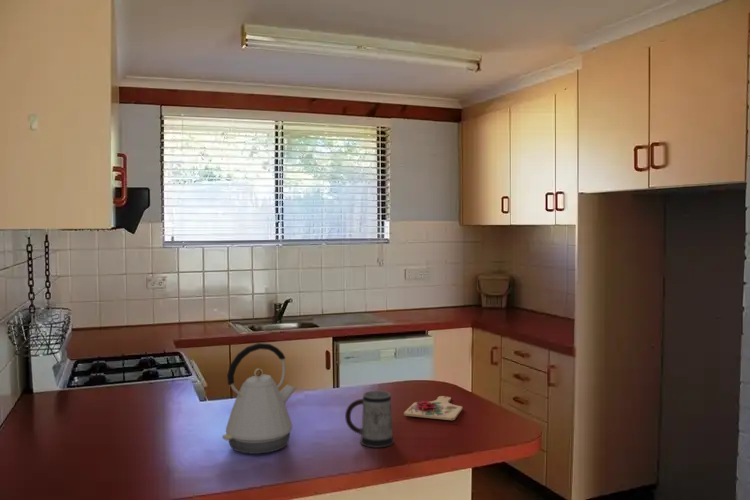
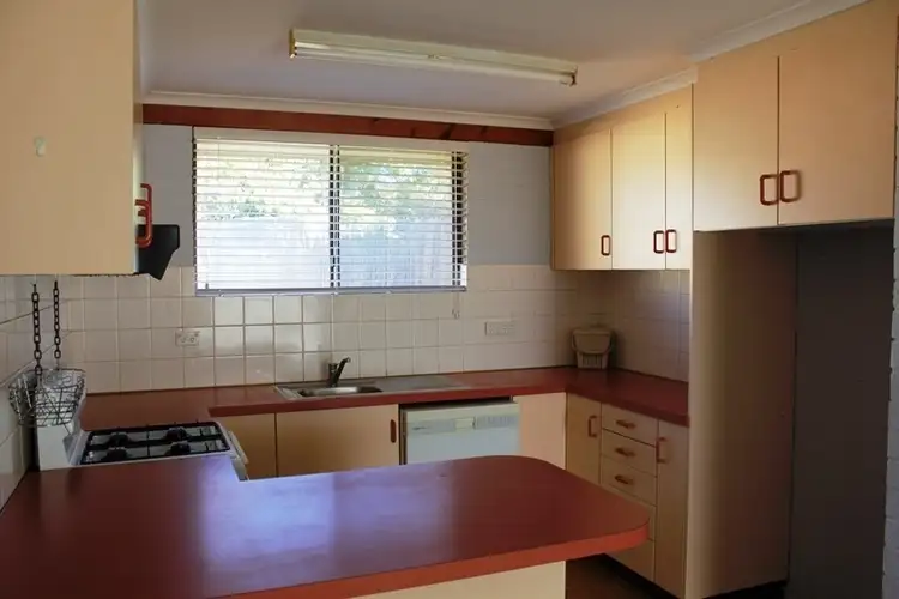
- mug [344,390,395,448]
- cutting board [403,395,463,421]
- kettle [221,342,297,455]
